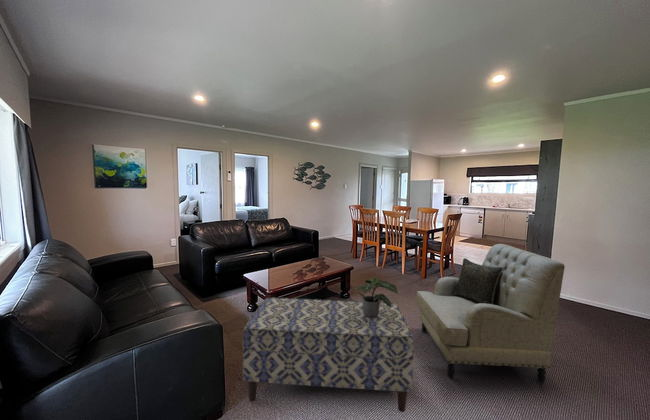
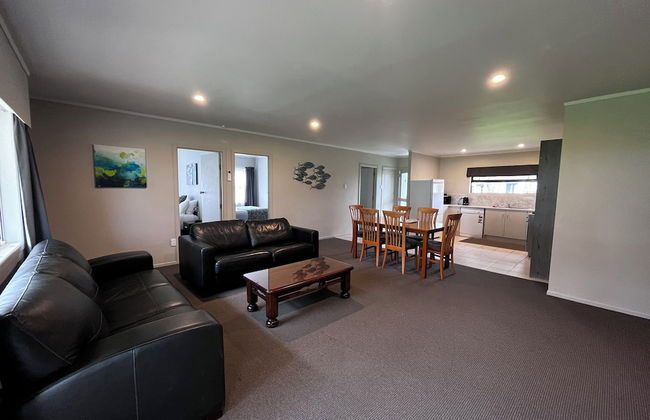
- bench [242,296,415,413]
- armchair [415,243,566,384]
- potted plant [354,276,399,318]
